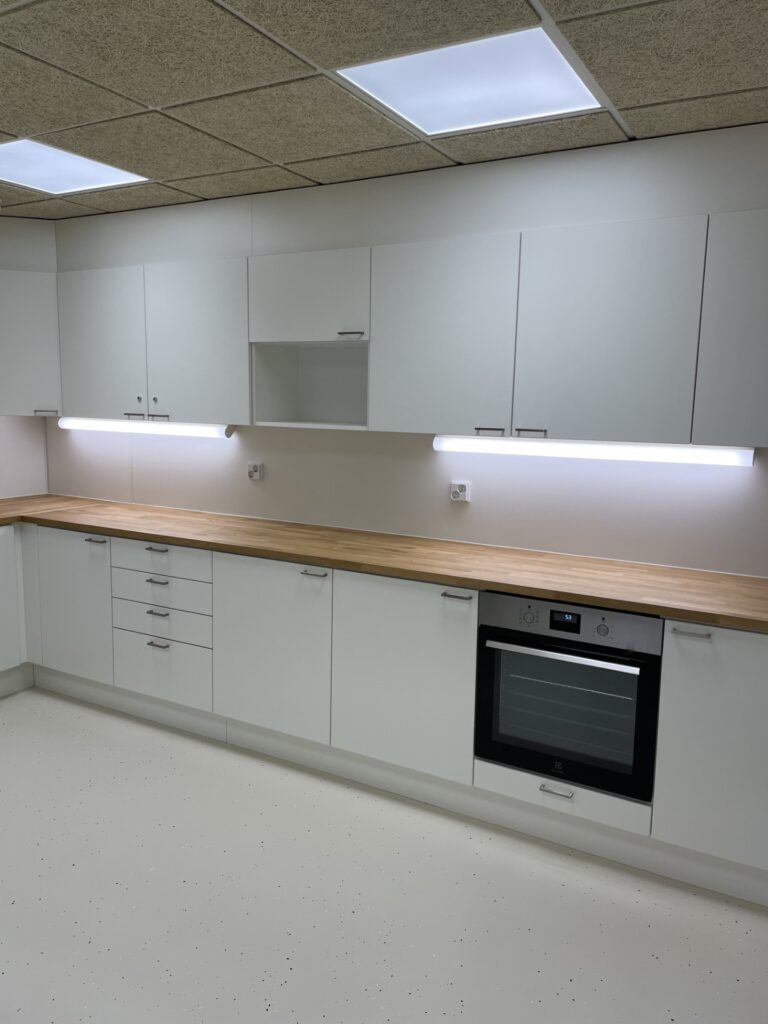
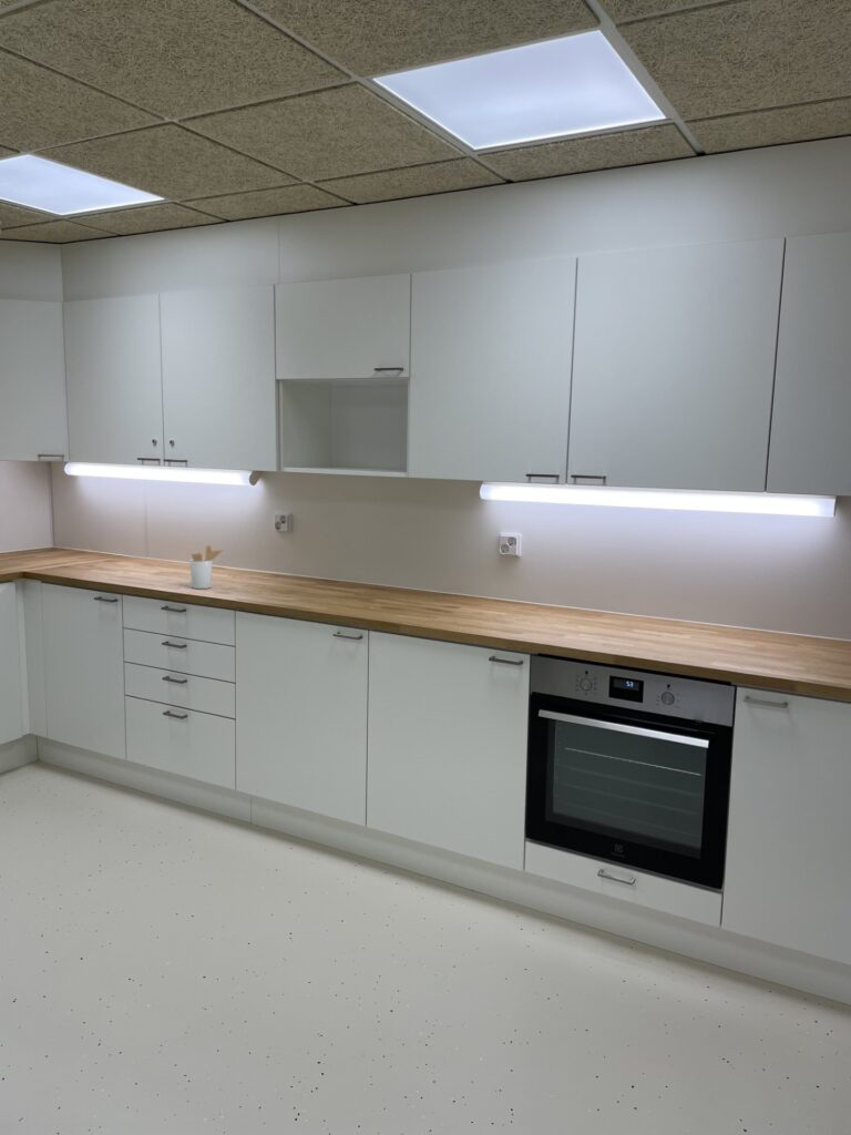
+ utensil holder [188,544,224,590]
